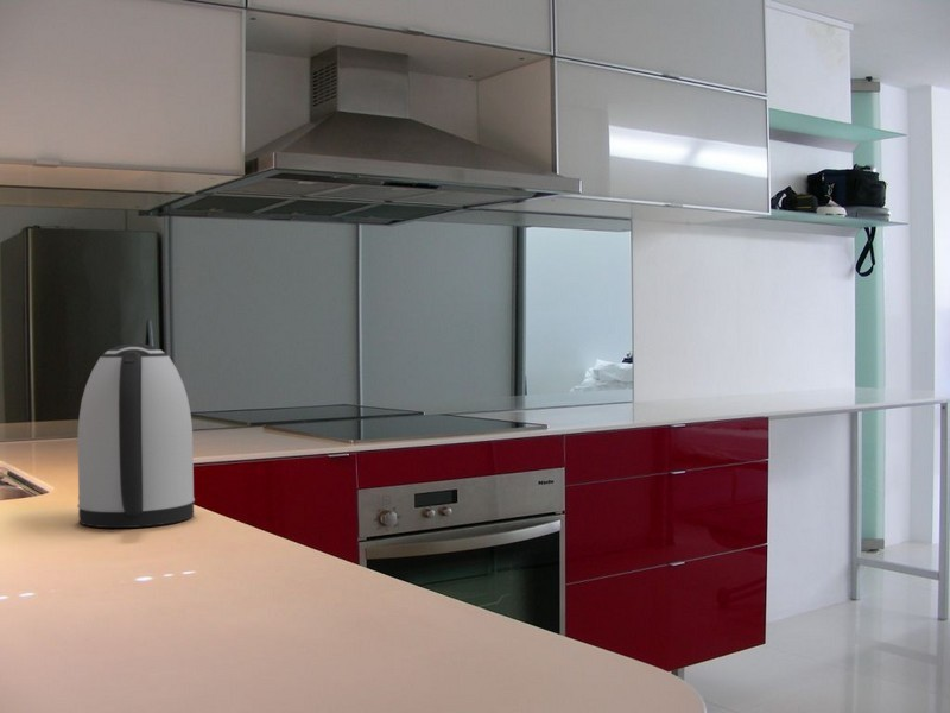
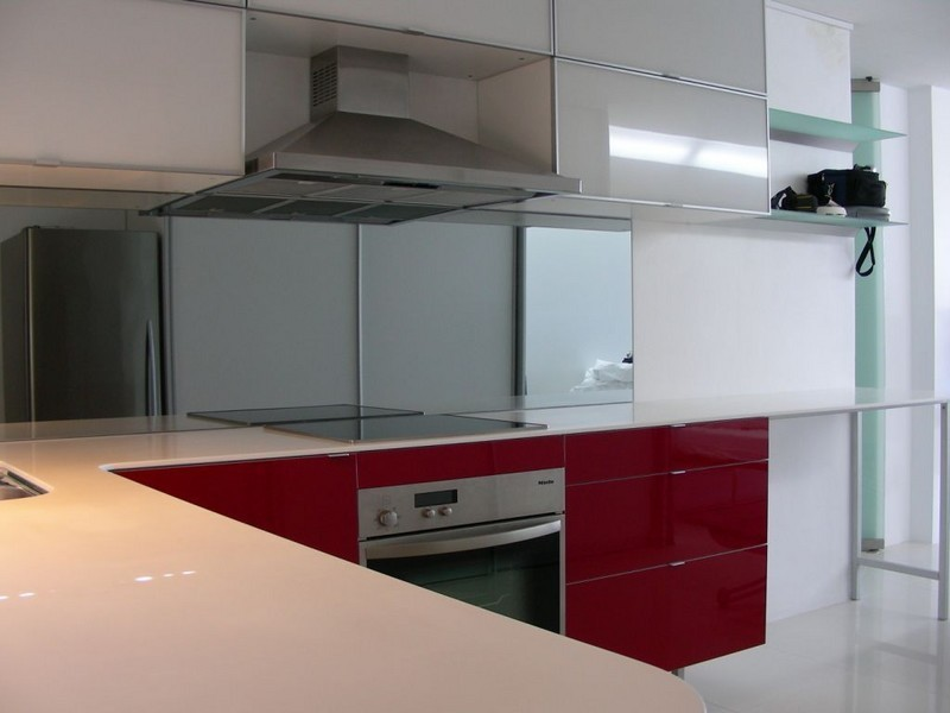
- kettle [76,343,196,529]
